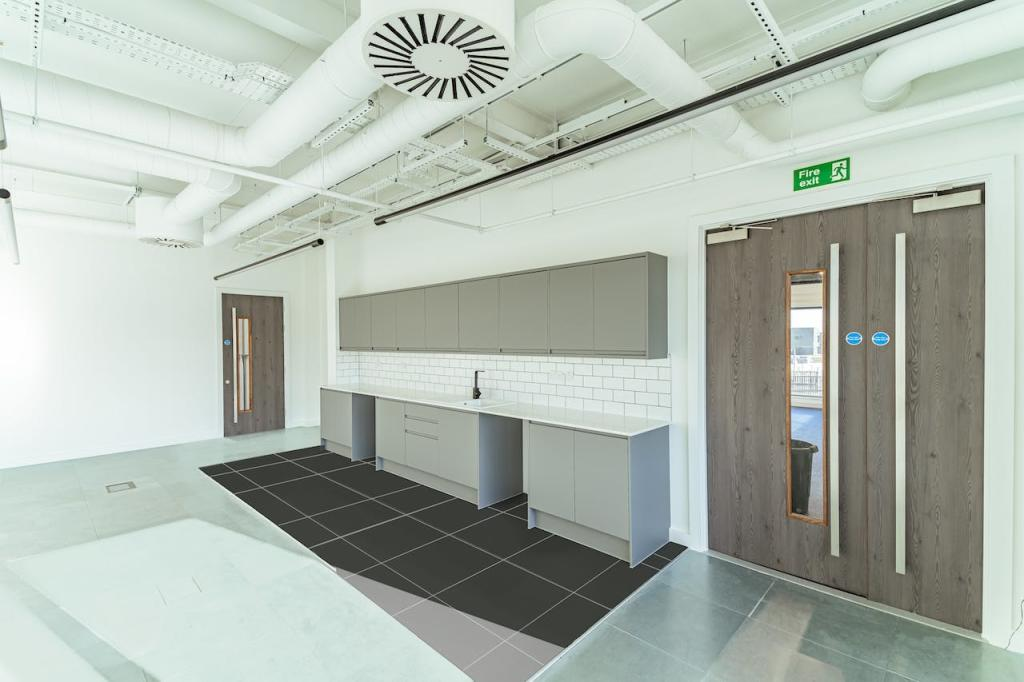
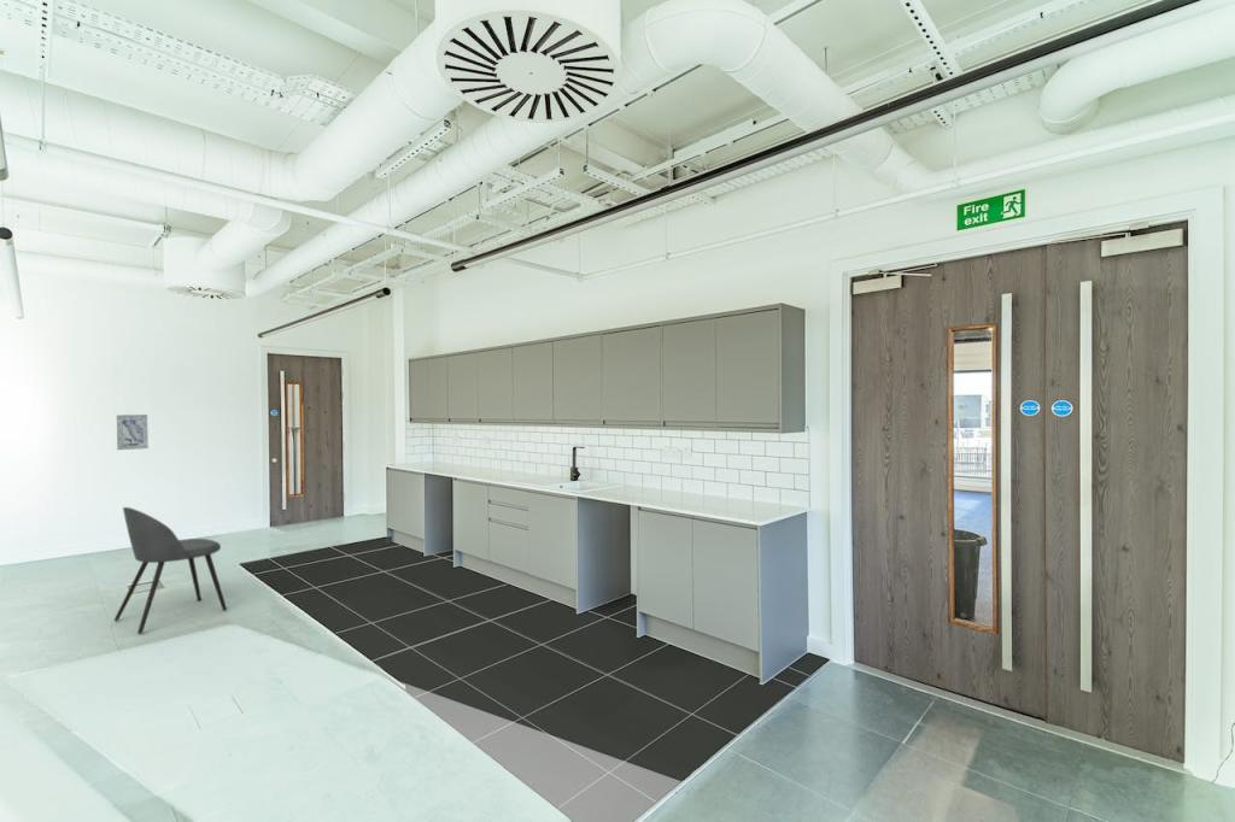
+ dining chair [113,506,228,635]
+ wall art [116,413,150,451]
